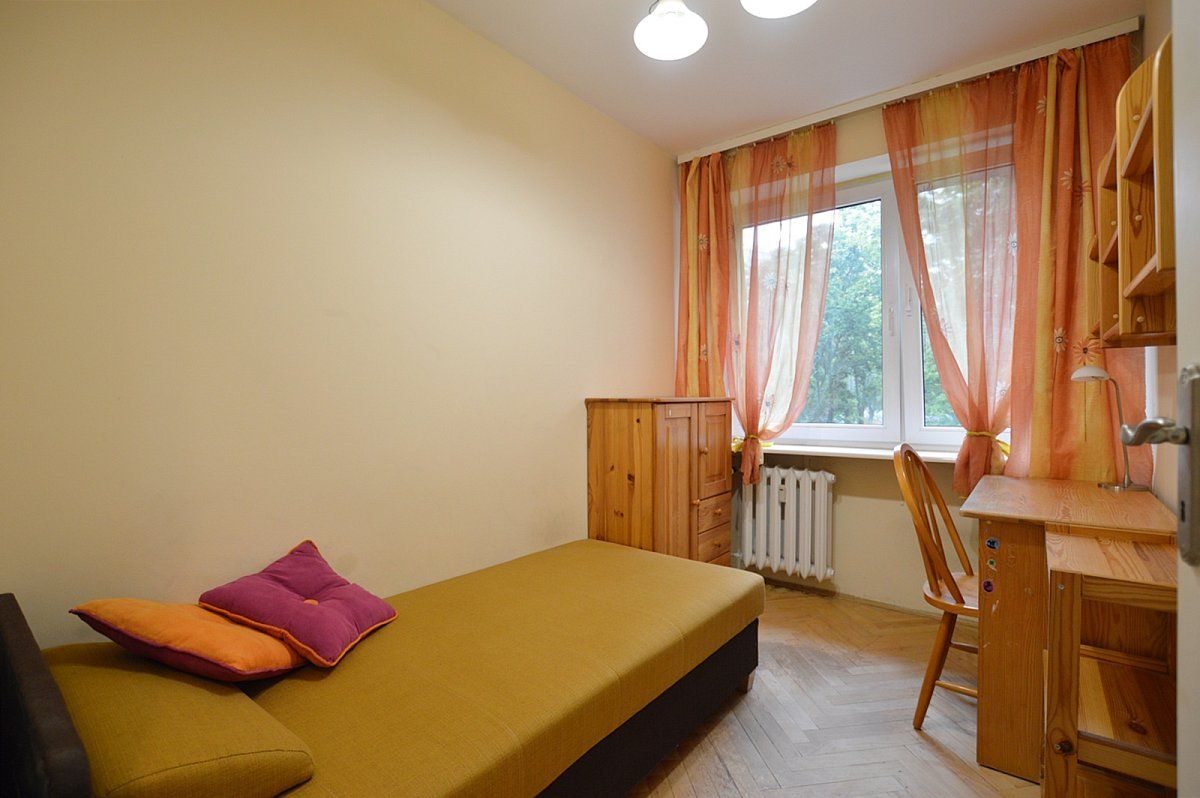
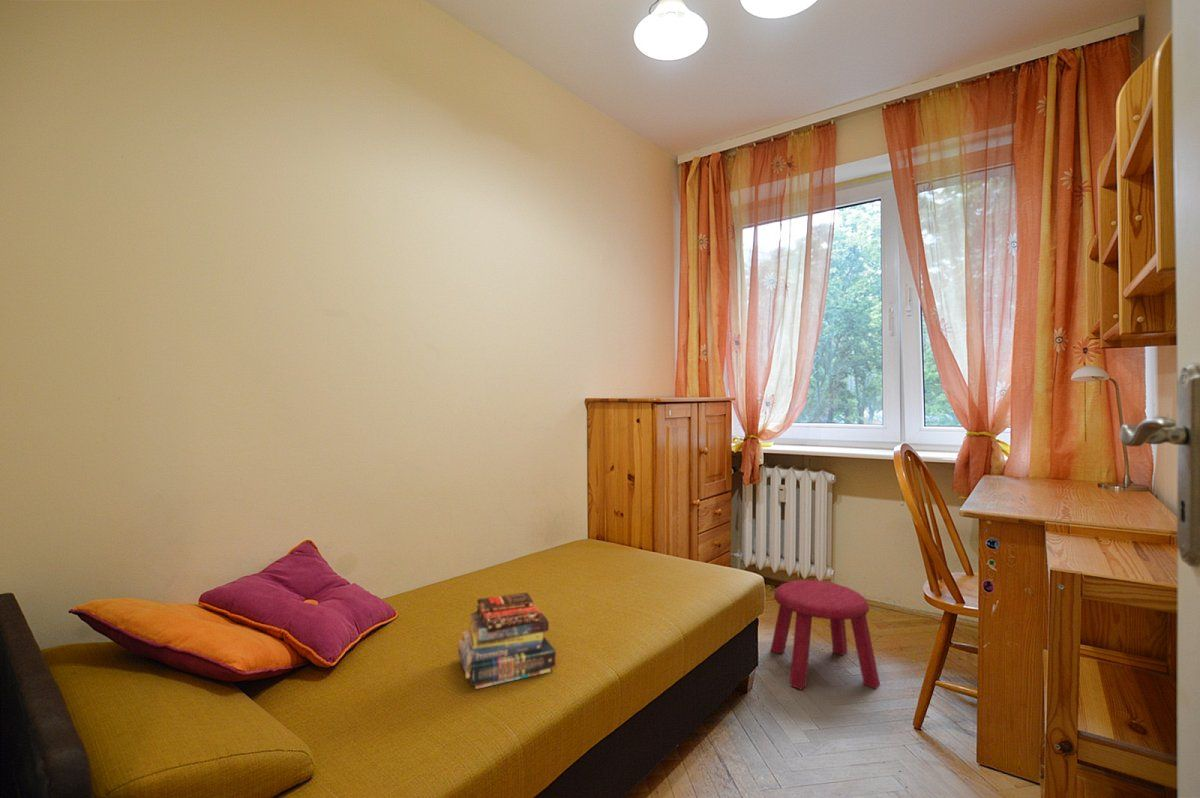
+ stool [769,579,881,691]
+ book [457,592,557,690]
